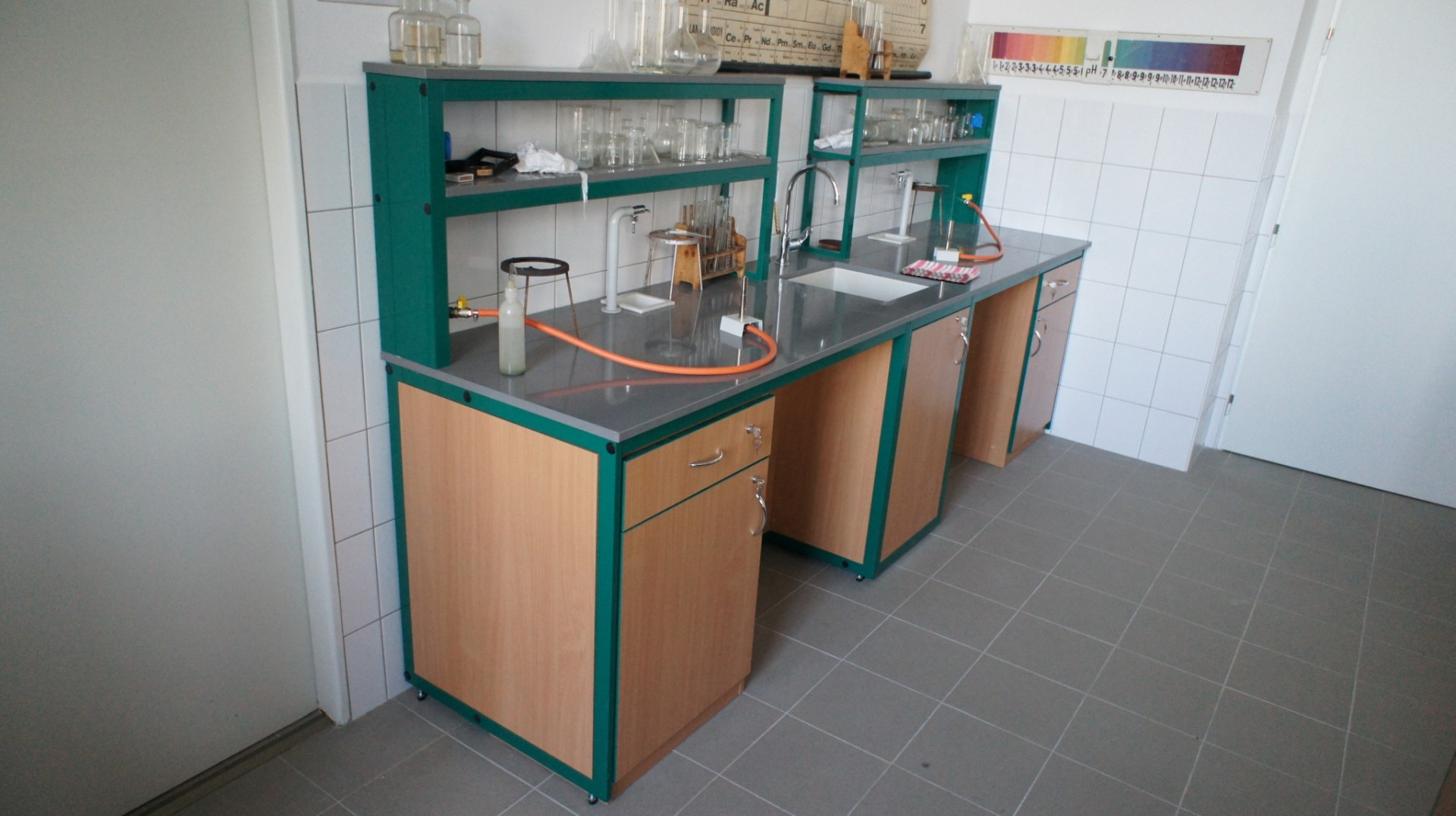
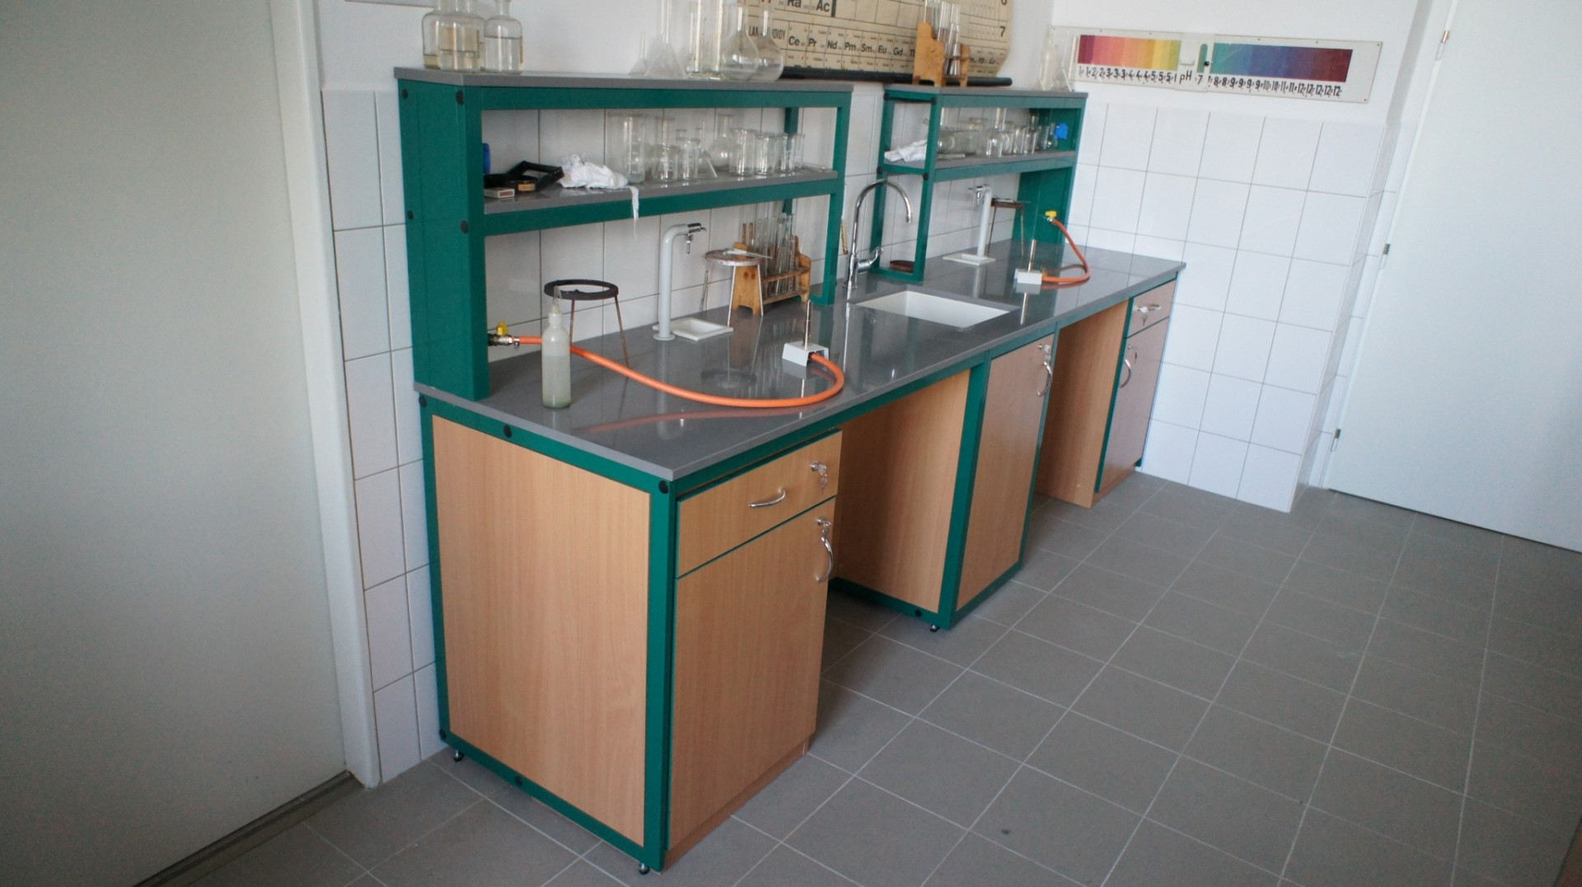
- dish towel [901,259,981,284]
